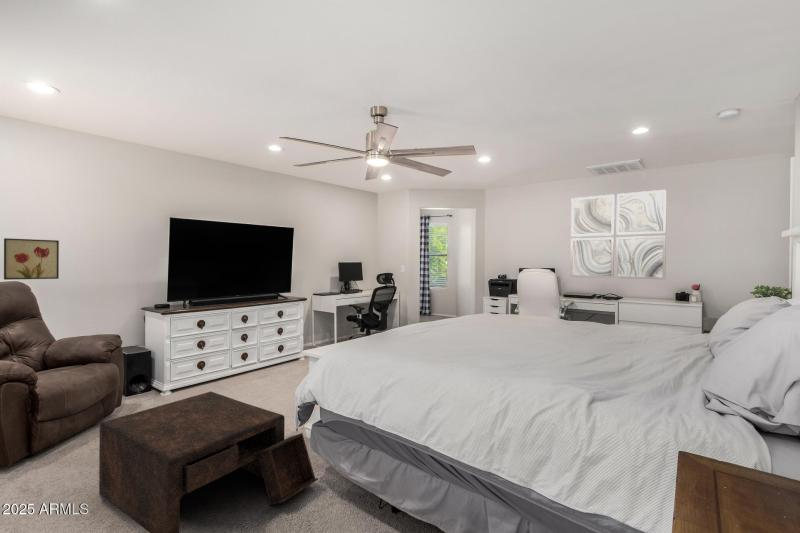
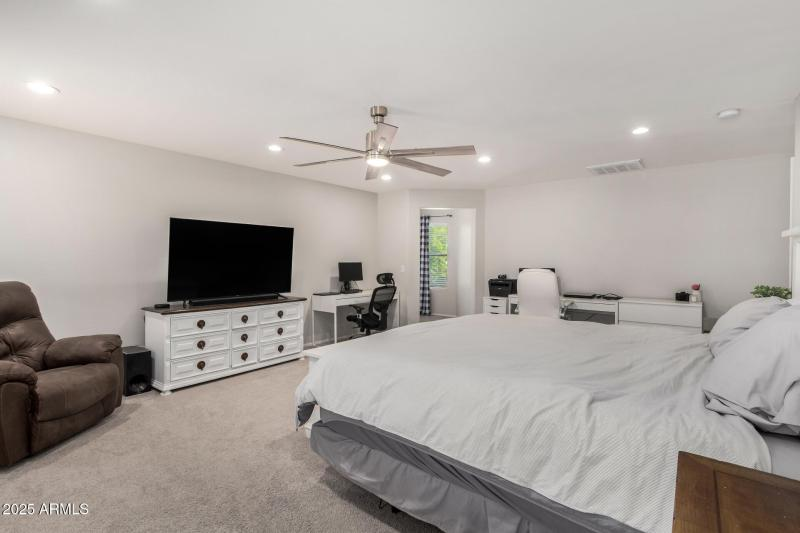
- wall art [569,189,668,281]
- coffee table [98,391,319,533]
- wall art [3,237,60,281]
